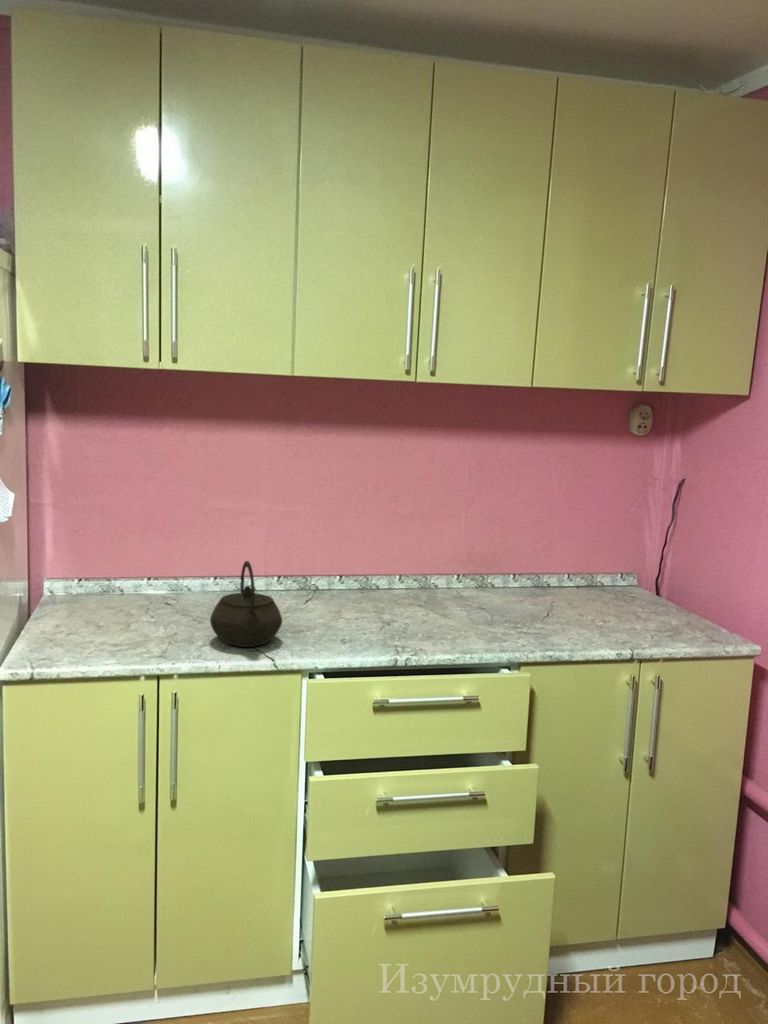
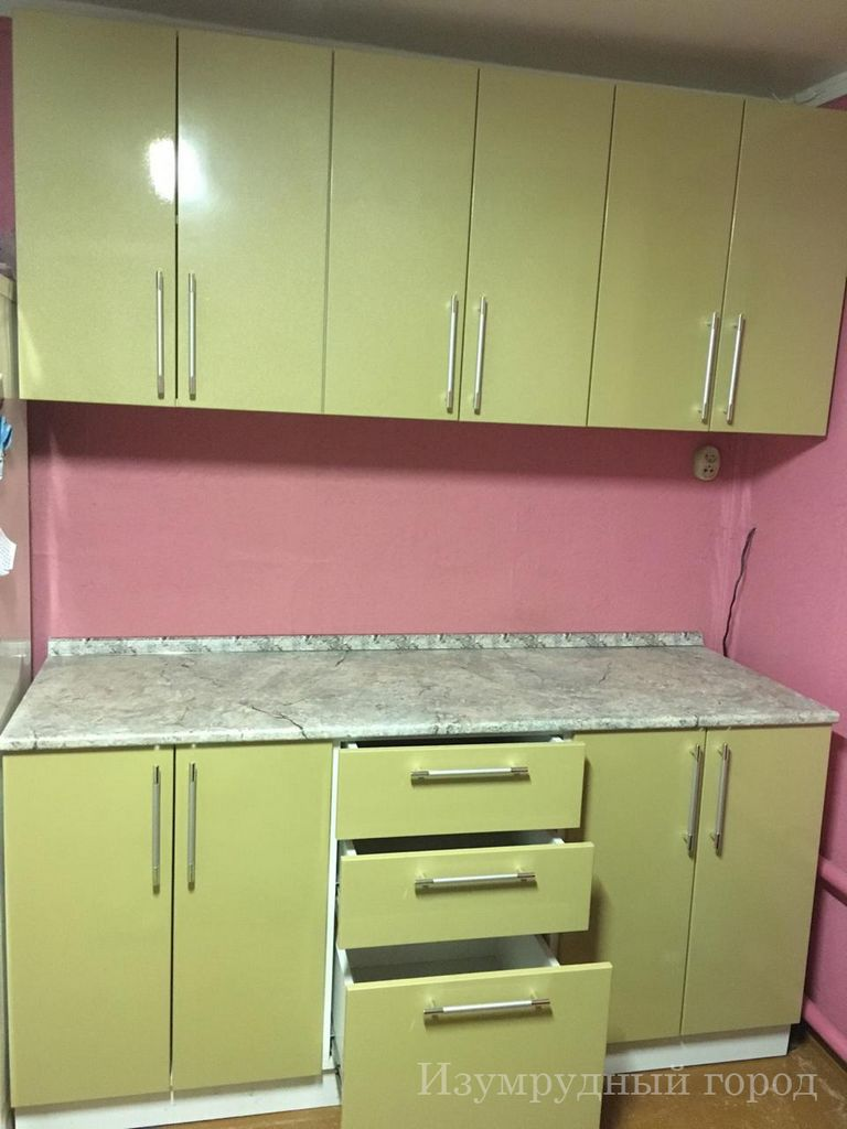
- kettle [209,560,283,648]
